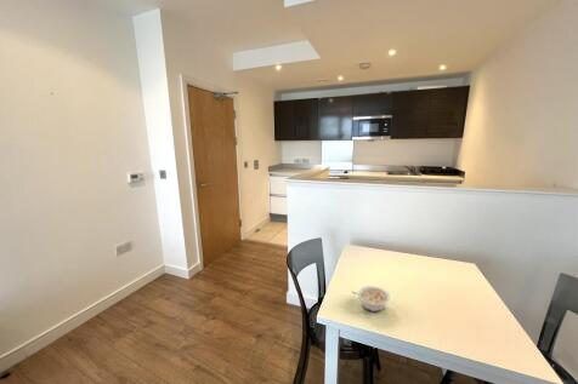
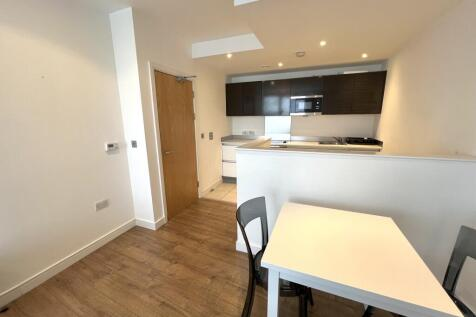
- legume [351,285,391,313]
